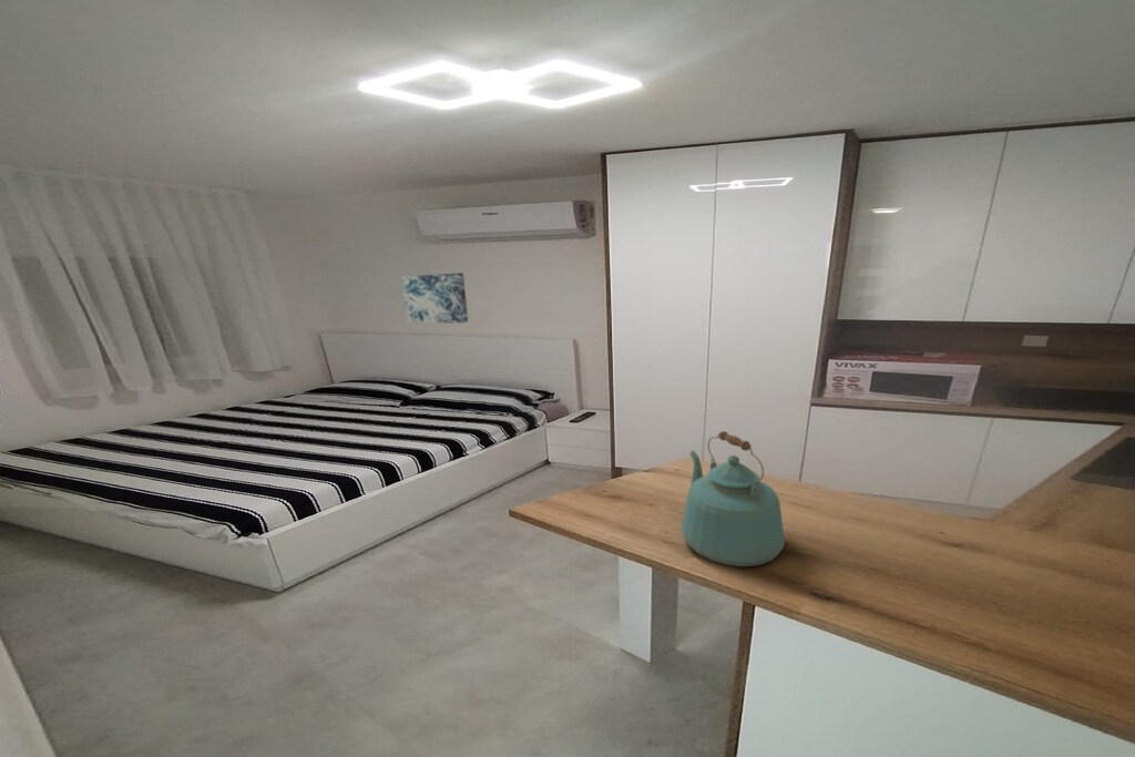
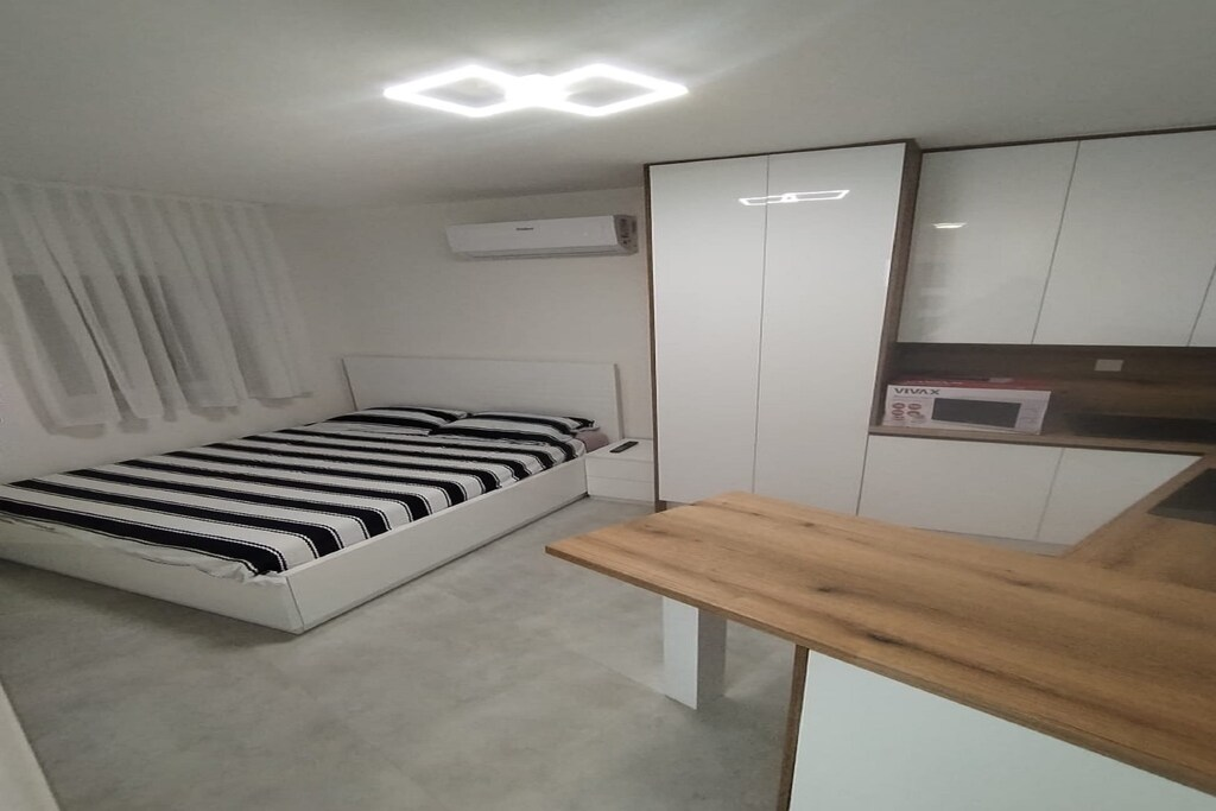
- wall art [401,272,469,325]
- kettle [681,430,786,567]
